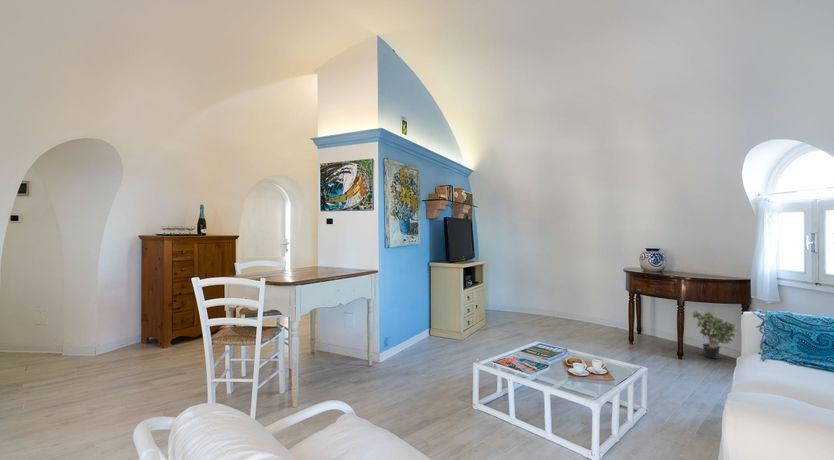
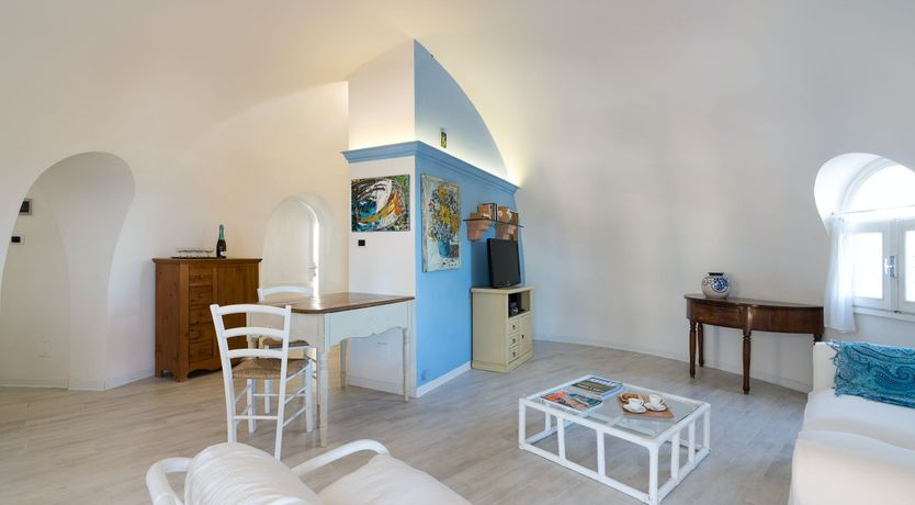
- potted plant [690,310,738,360]
